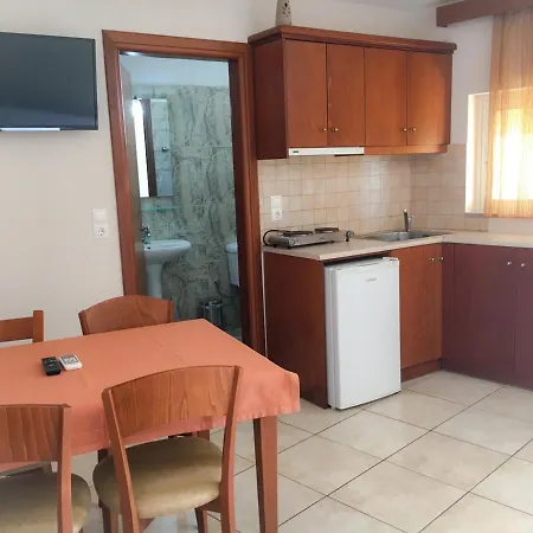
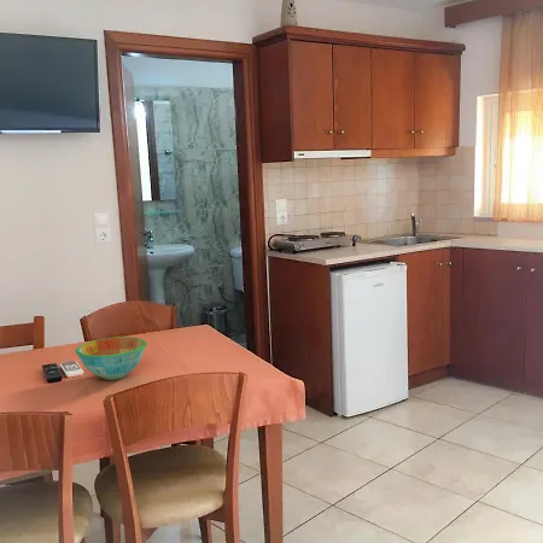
+ bowl [74,335,148,381]
